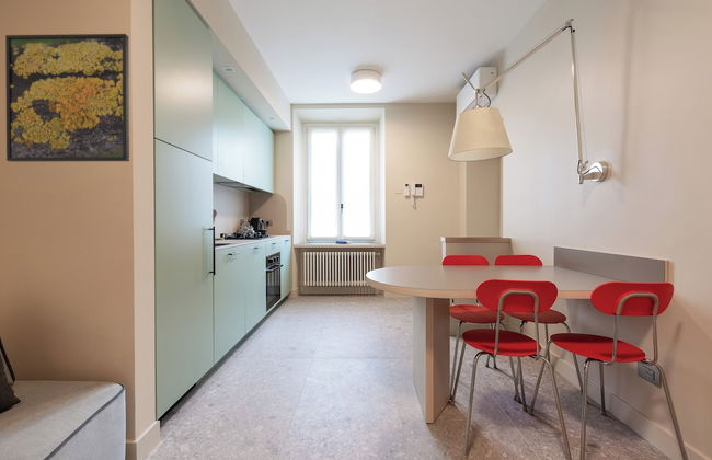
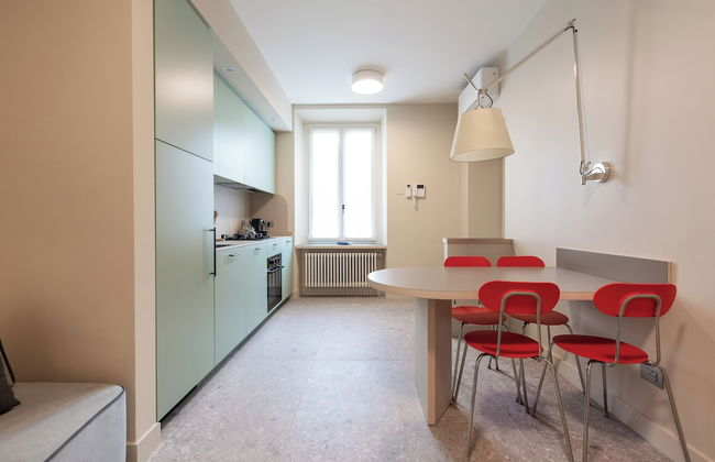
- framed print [4,33,130,163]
